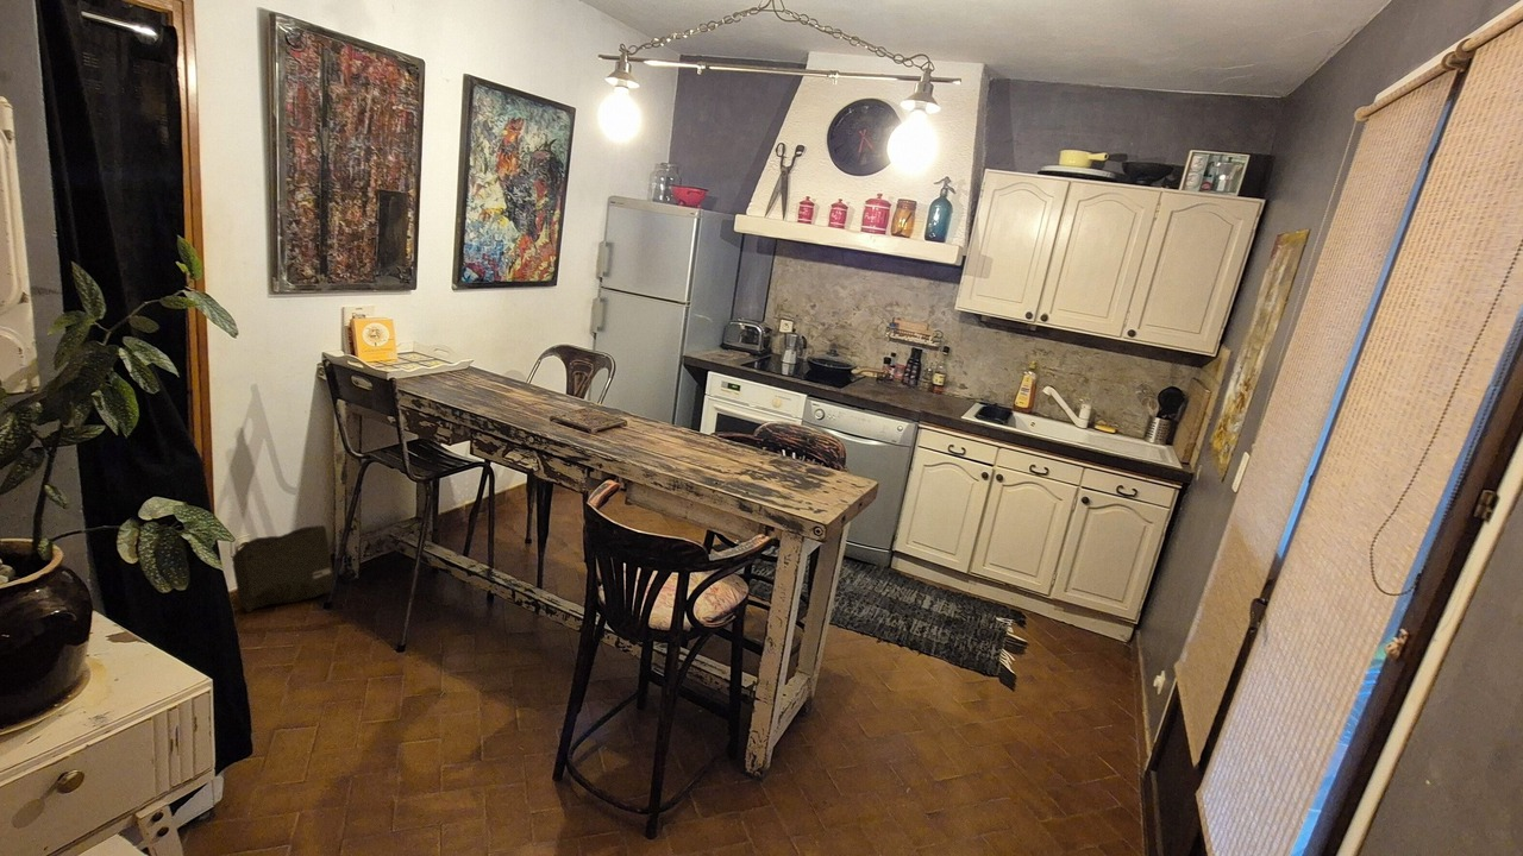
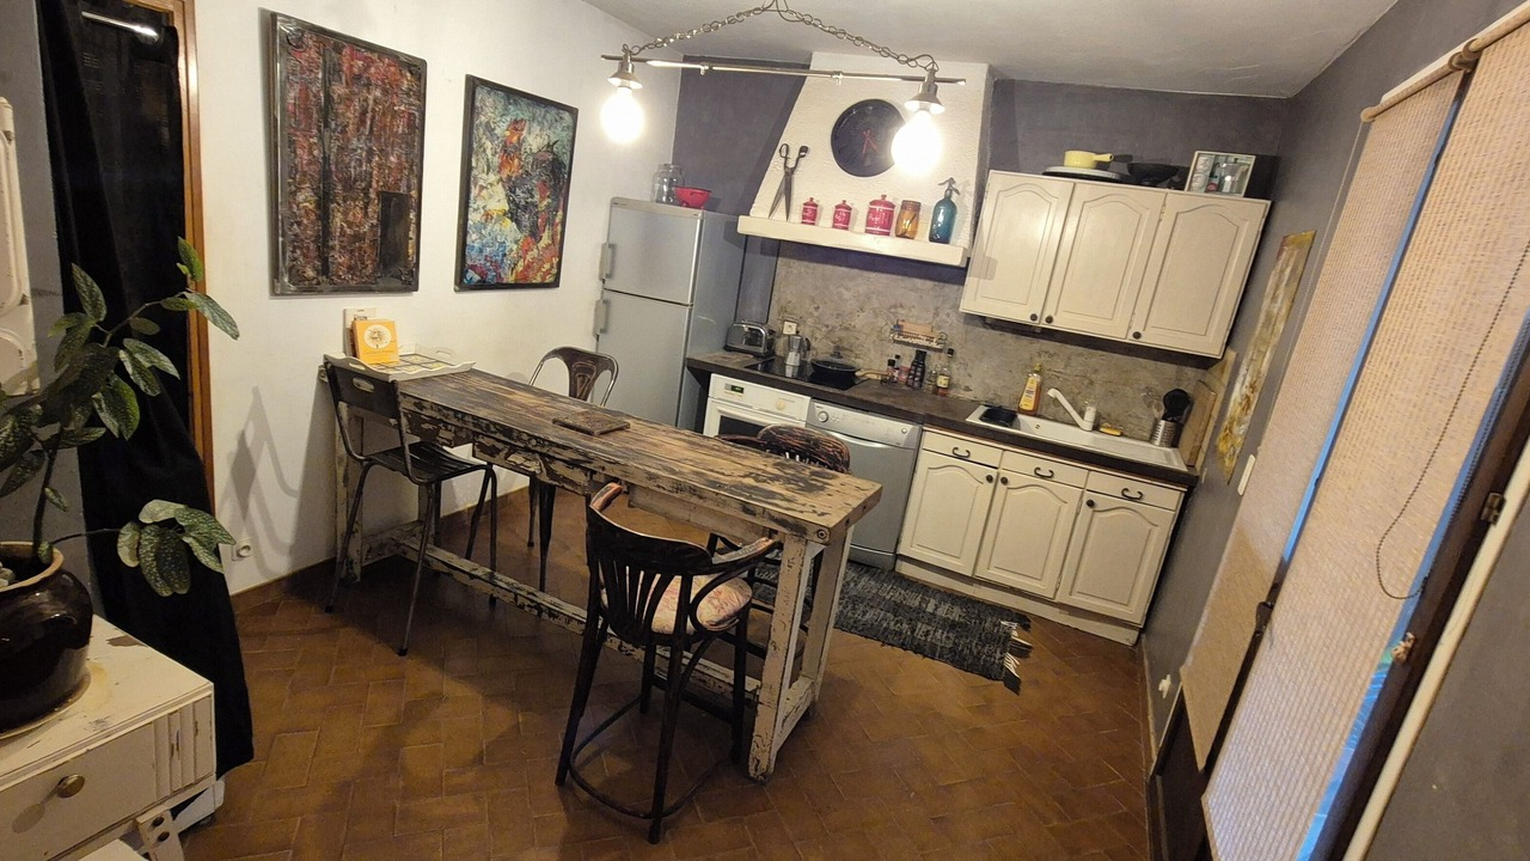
- rock [231,524,334,613]
